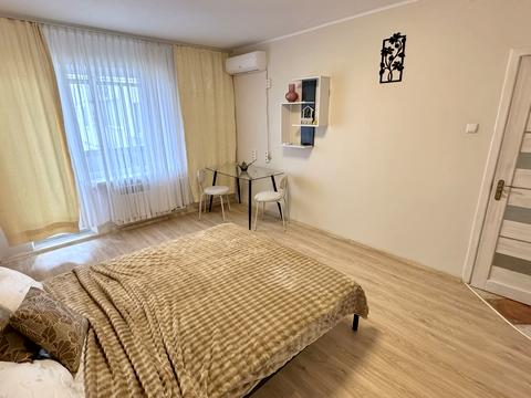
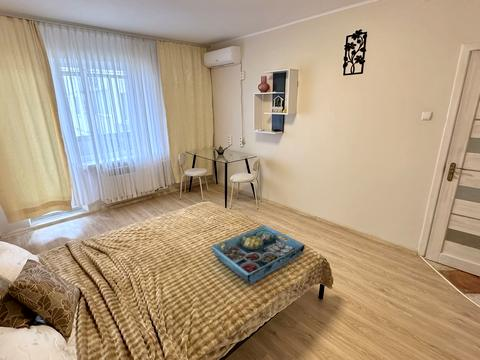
+ serving tray [210,224,306,285]
